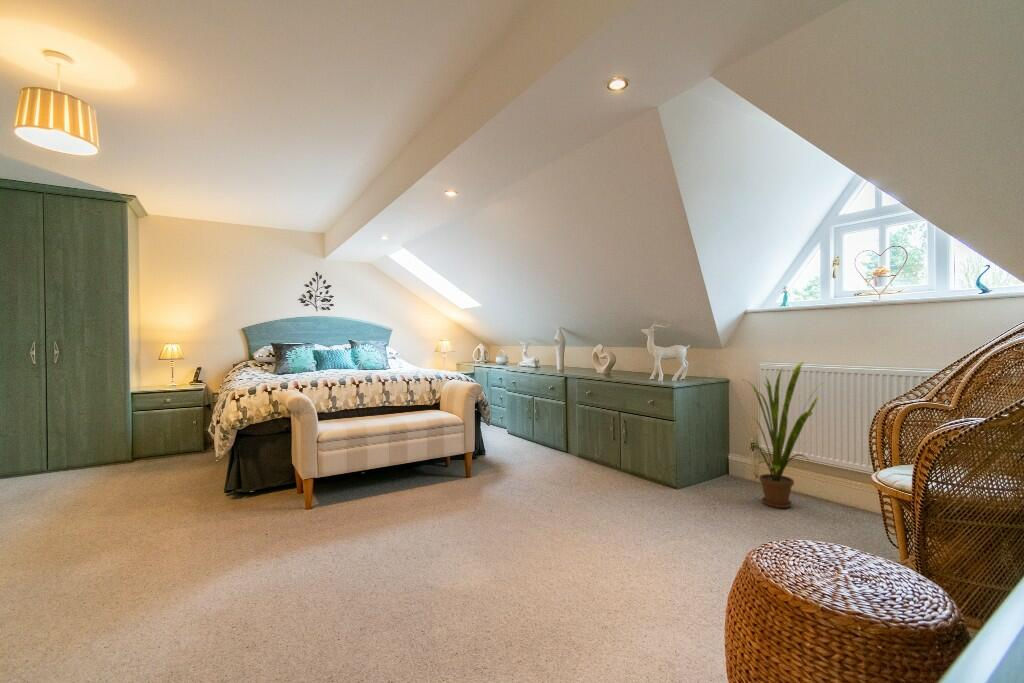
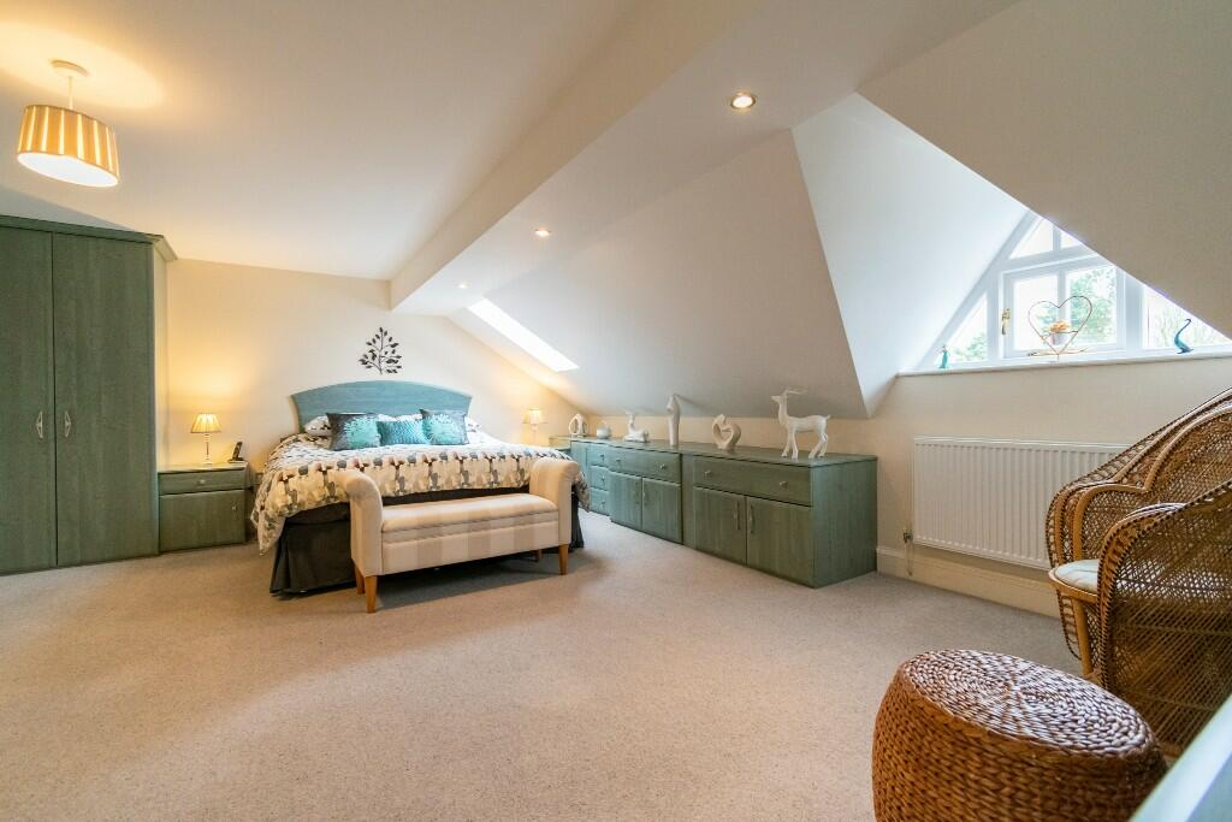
- house plant [740,361,824,509]
